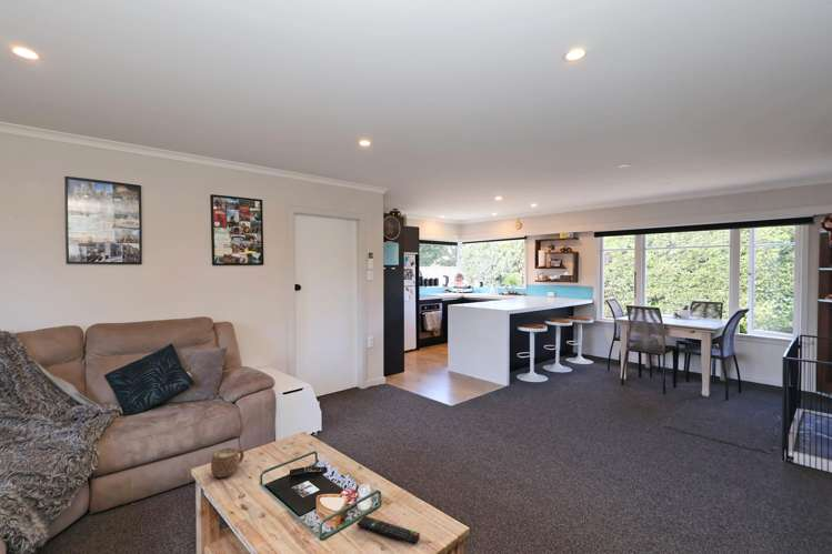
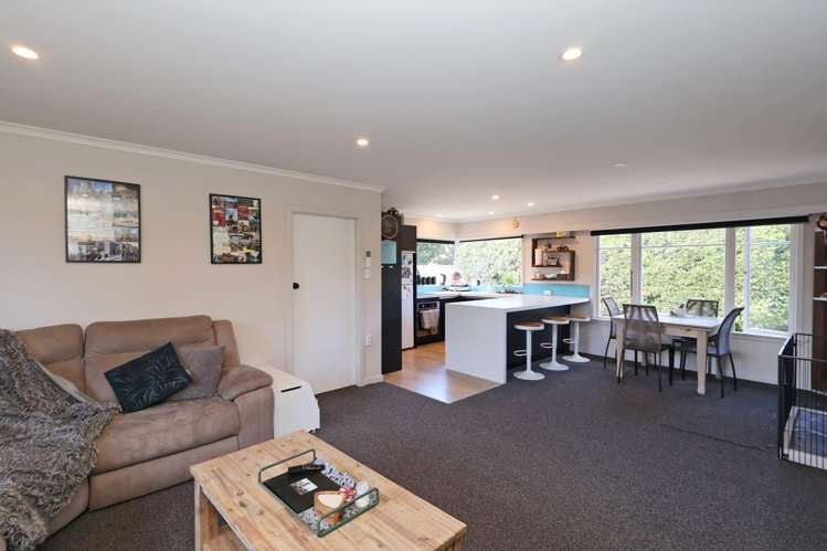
- remote control [355,514,421,545]
- mug [210,447,245,479]
